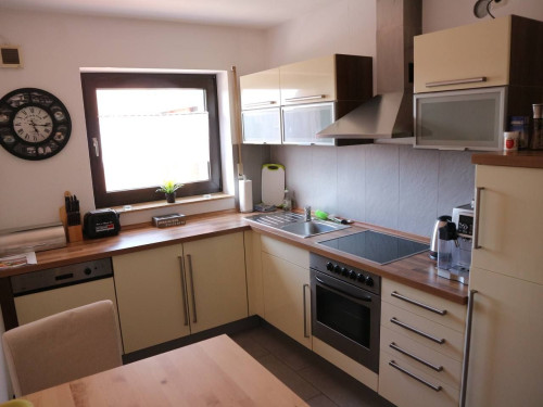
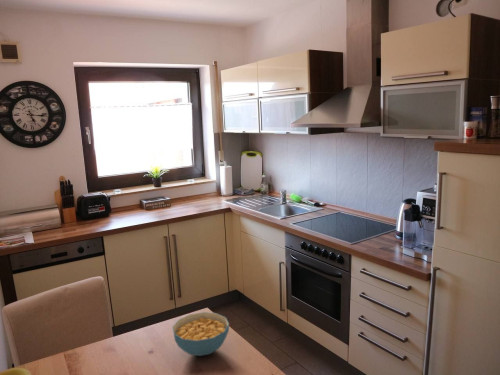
+ cereal bowl [171,311,230,357]
